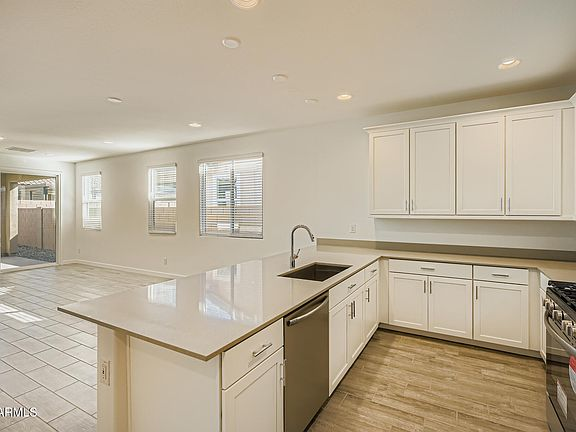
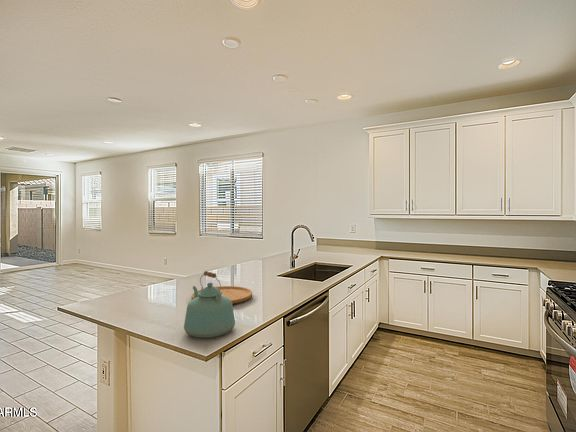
+ kettle [183,270,236,339]
+ cutting board [190,285,253,305]
